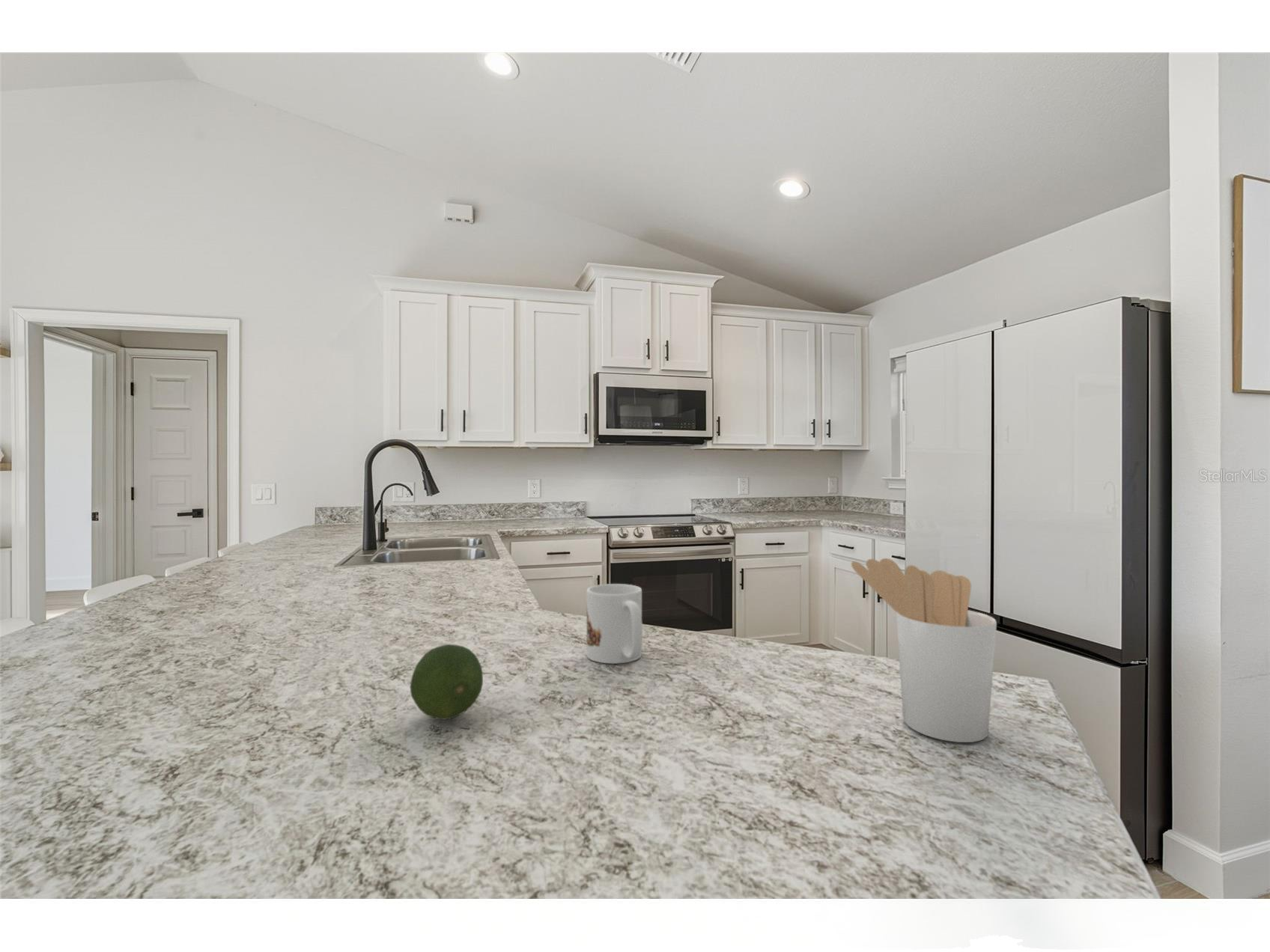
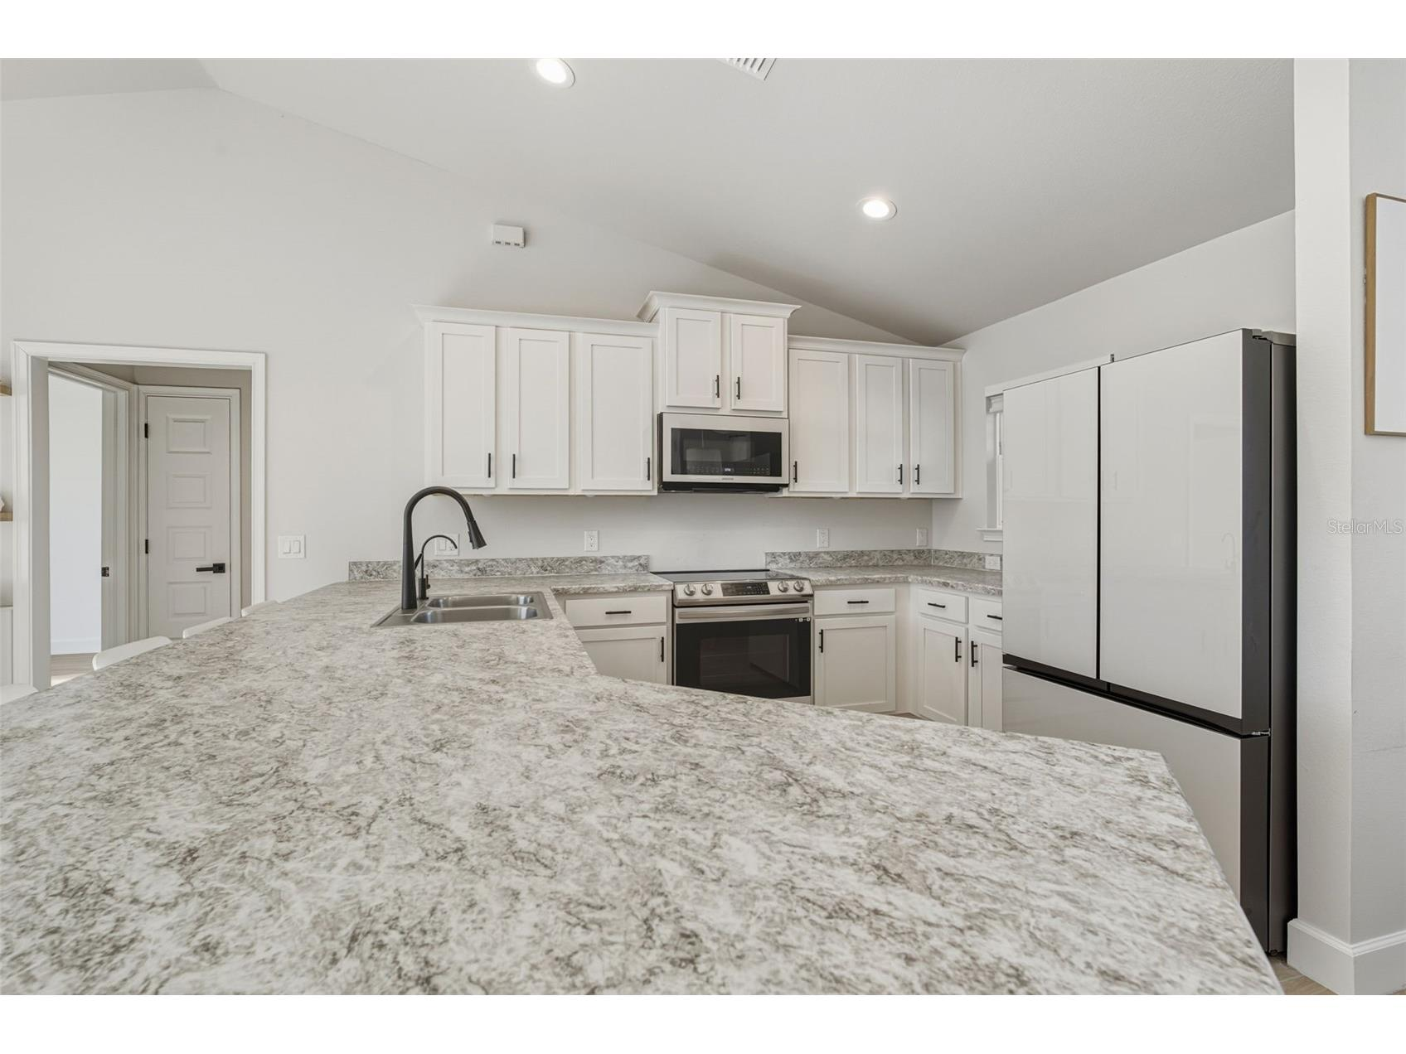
- fruit [410,644,484,721]
- utensil holder [851,558,997,743]
- mug [586,583,643,665]
